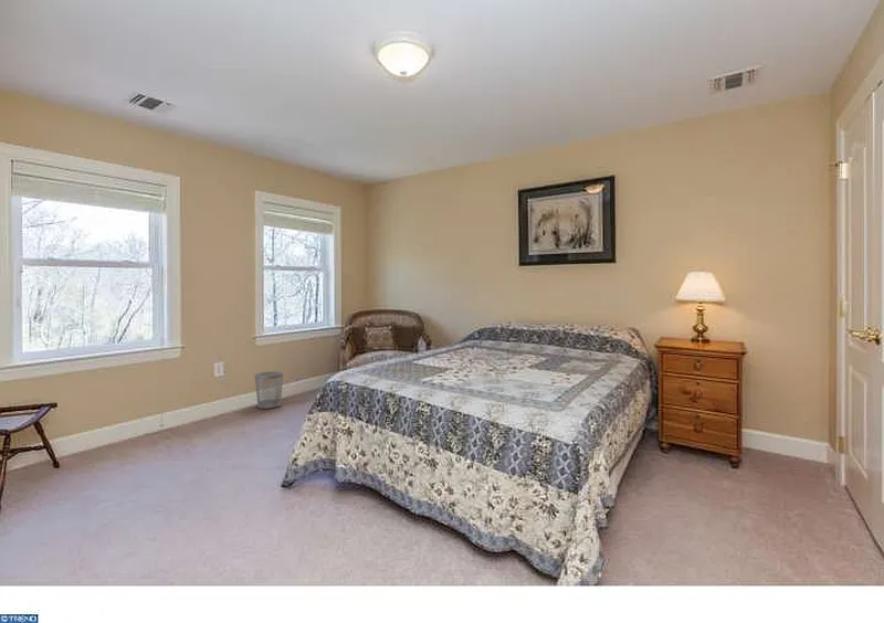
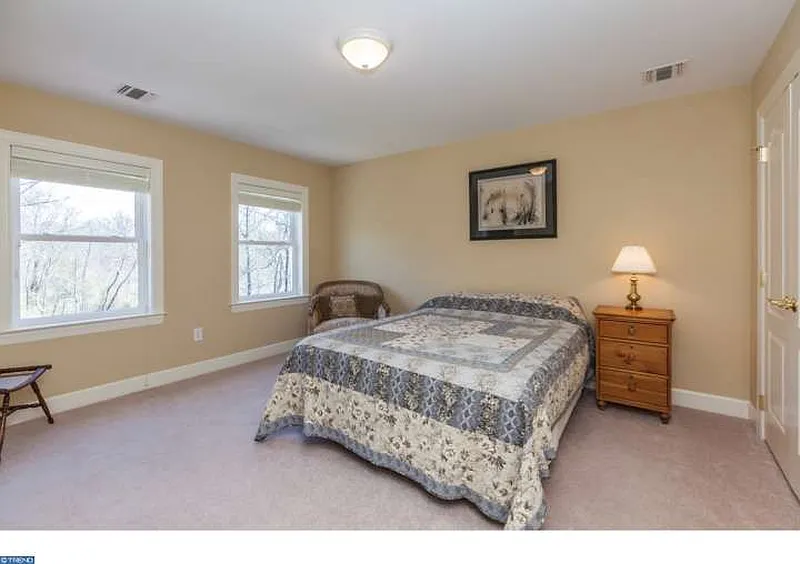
- wastebasket [254,370,284,410]
